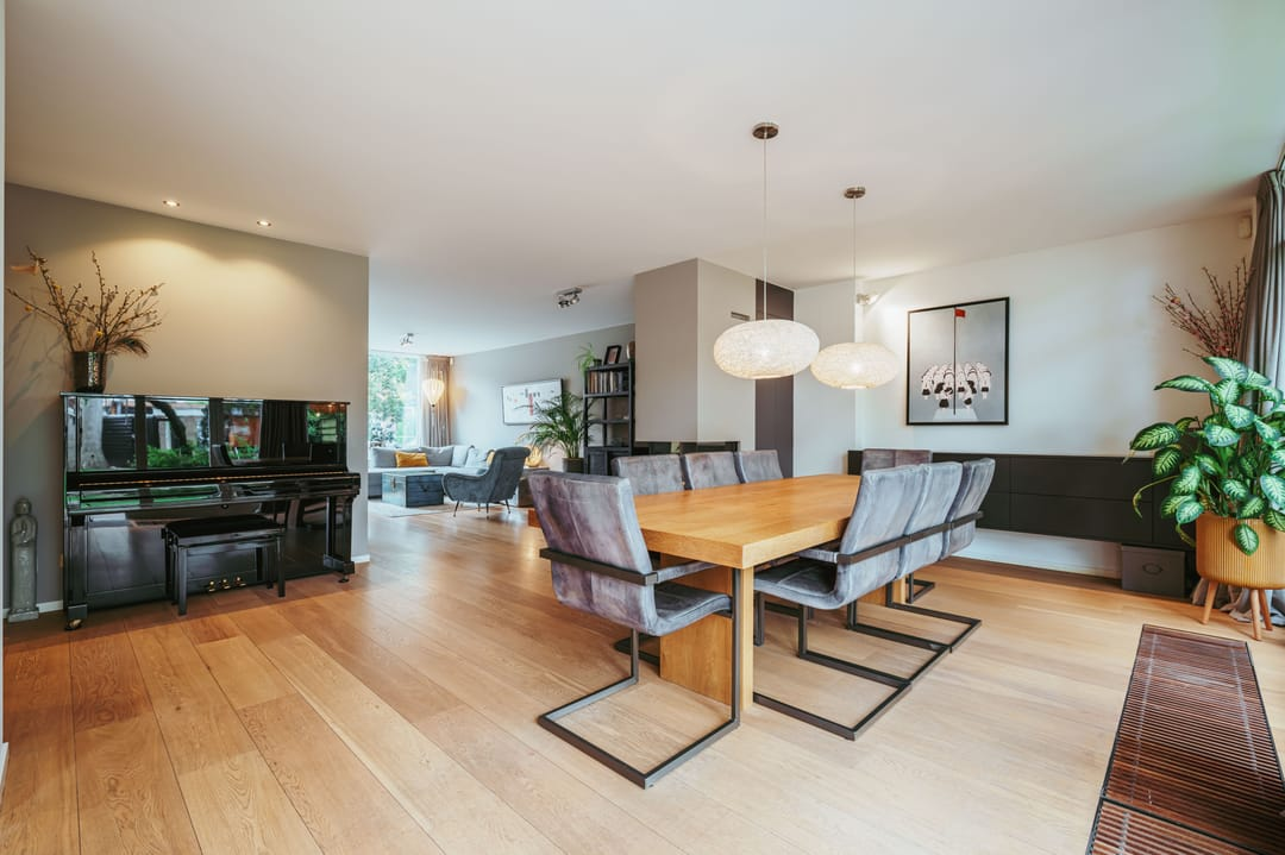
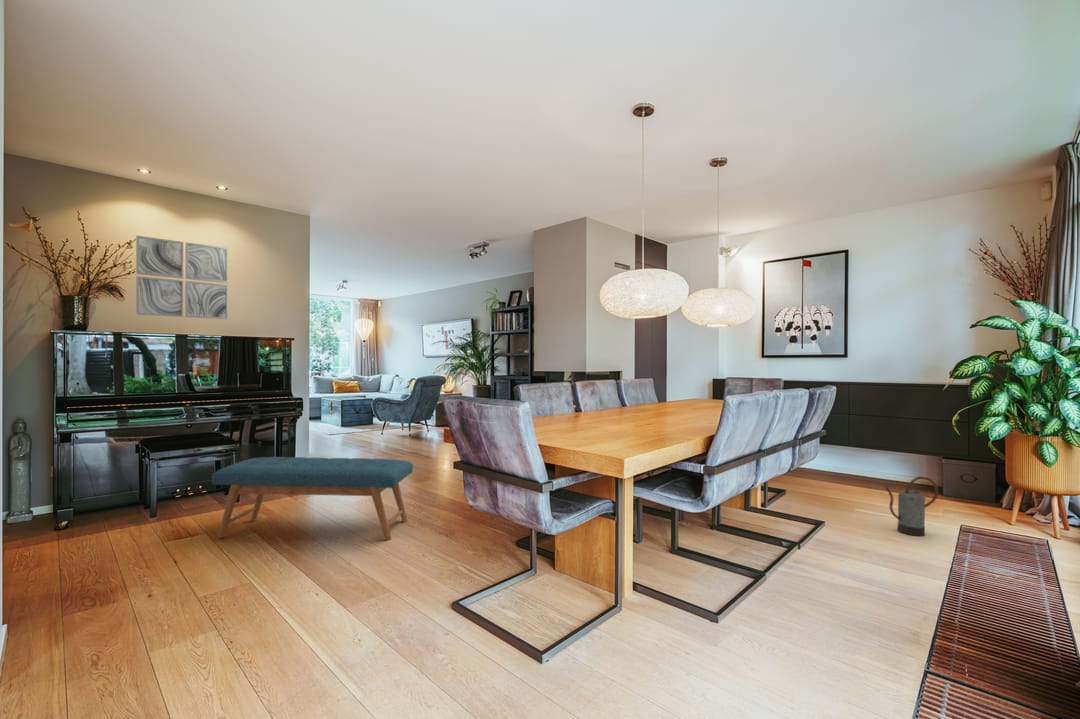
+ bench [210,456,414,542]
+ watering can [884,476,939,537]
+ wall art [135,234,229,320]
